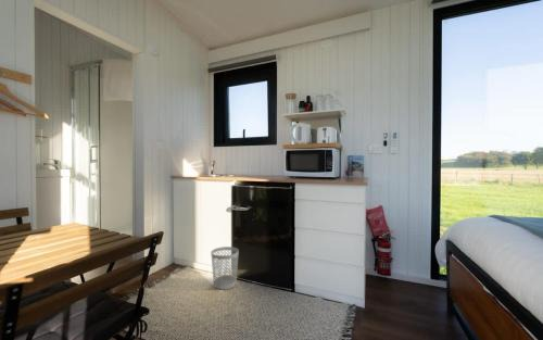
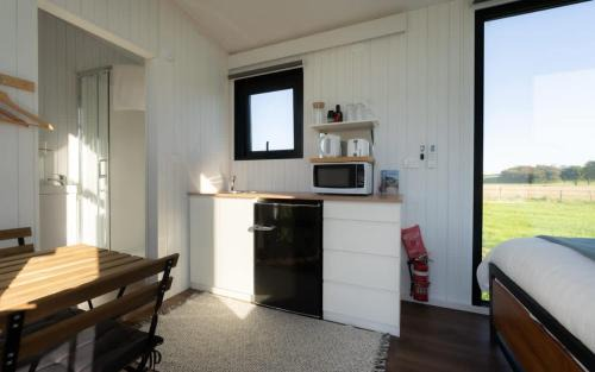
- wastebasket [210,245,240,291]
